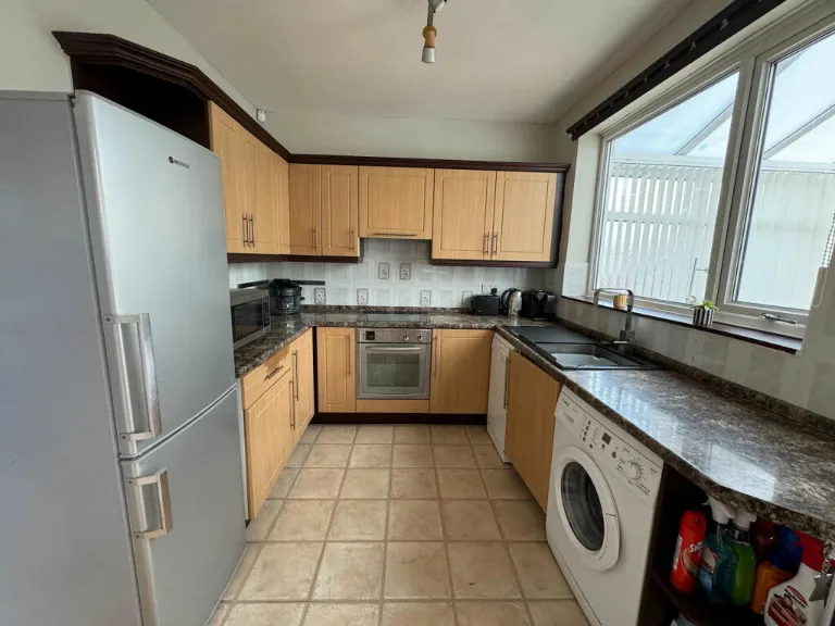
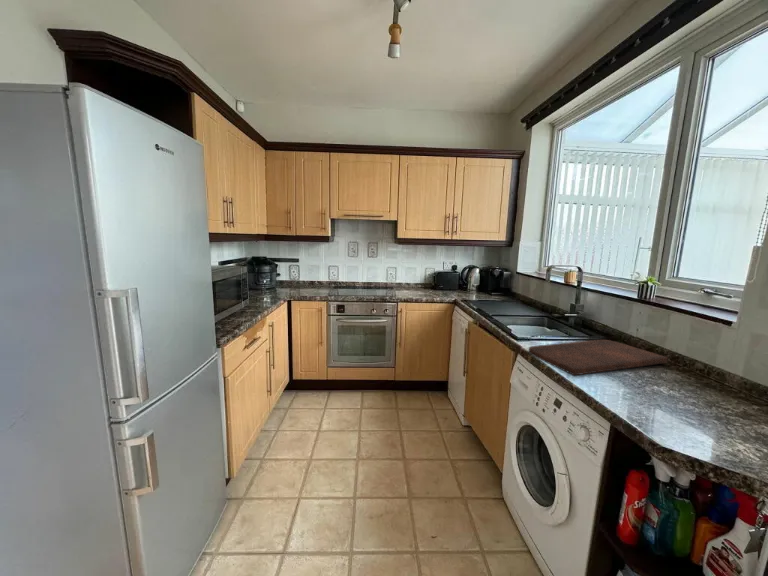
+ cutting board [528,339,669,376]
